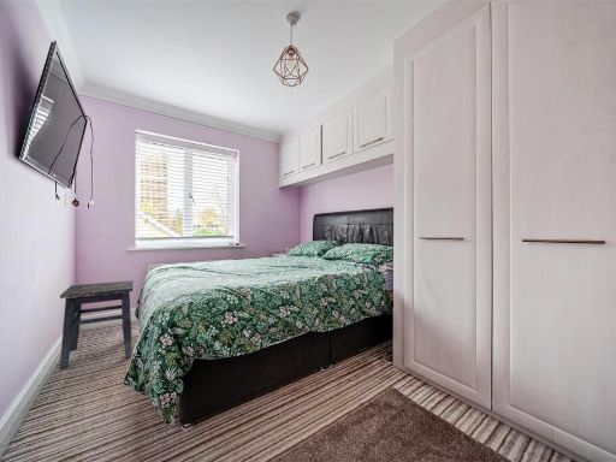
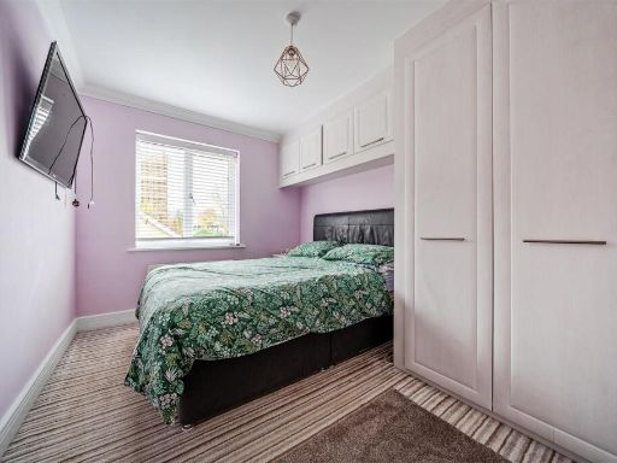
- side table [59,279,134,372]
